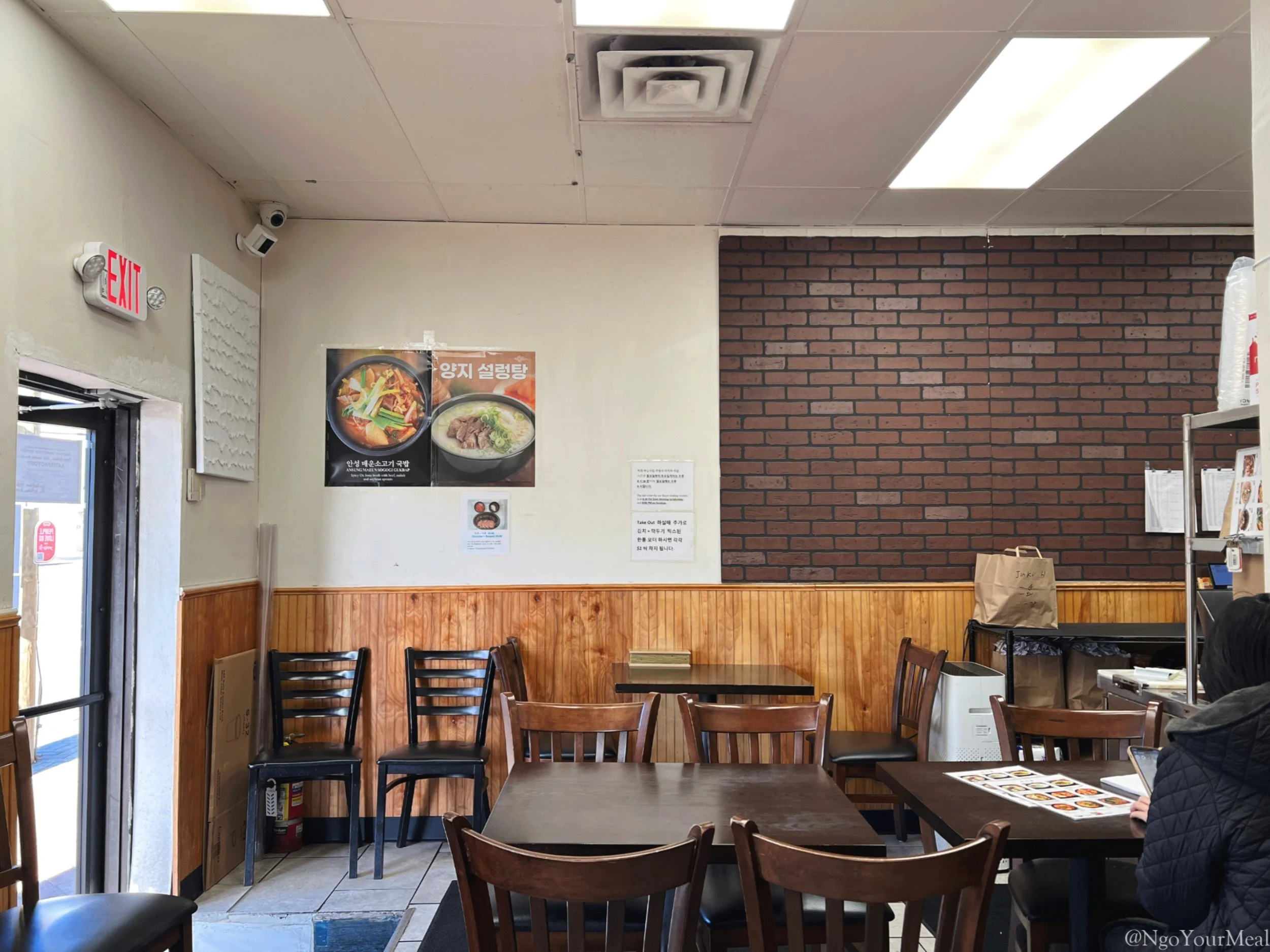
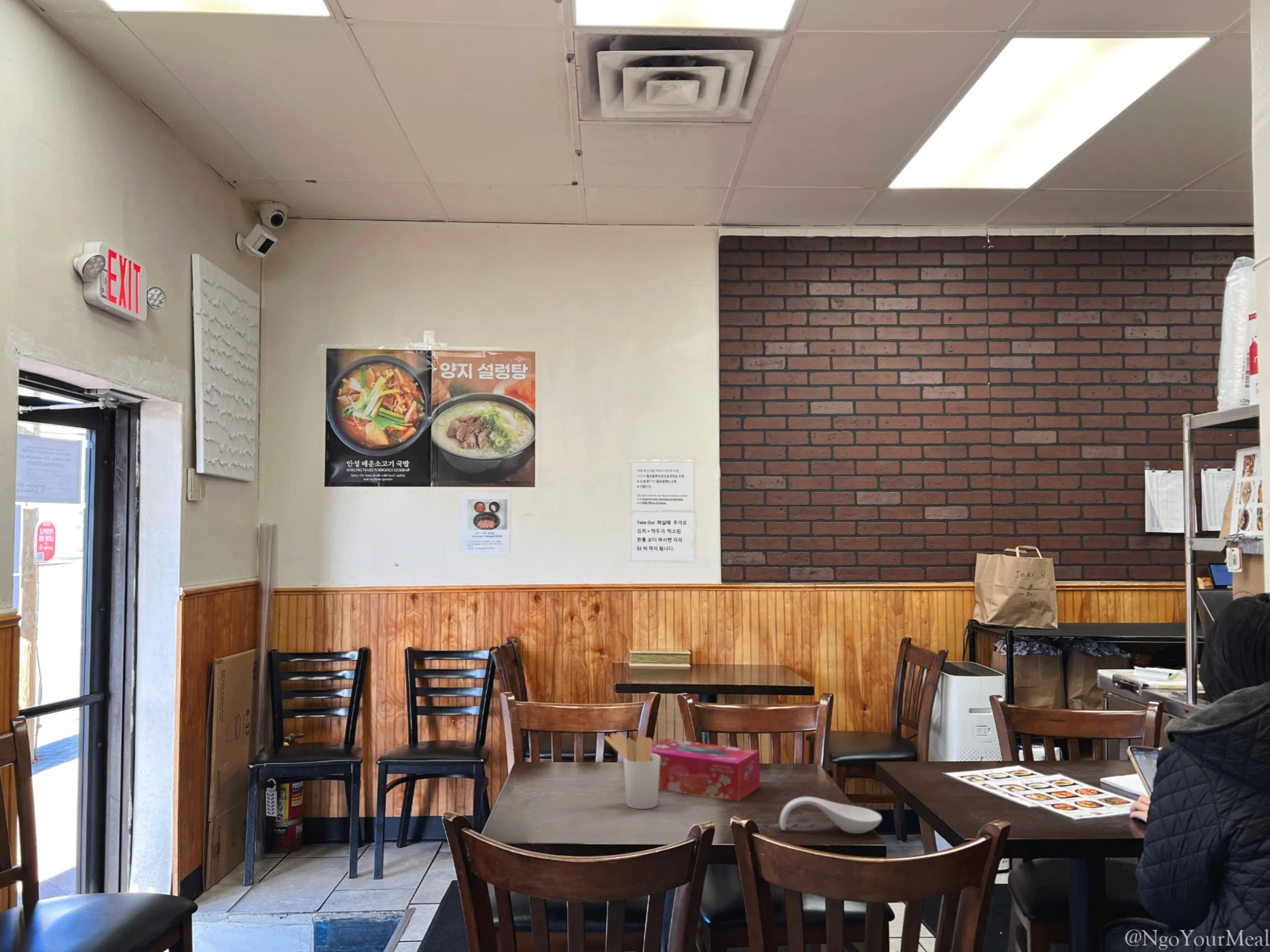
+ utensil holder [604,732,660,809]
+ spoon rest [779,796,882,834]
+ tissue box [651,738,760,802]
